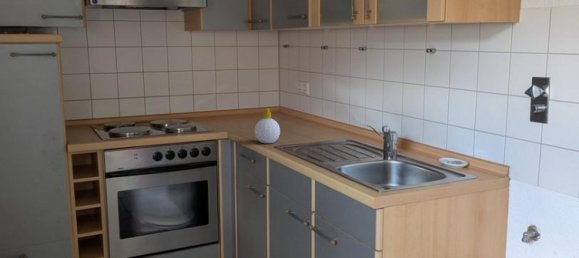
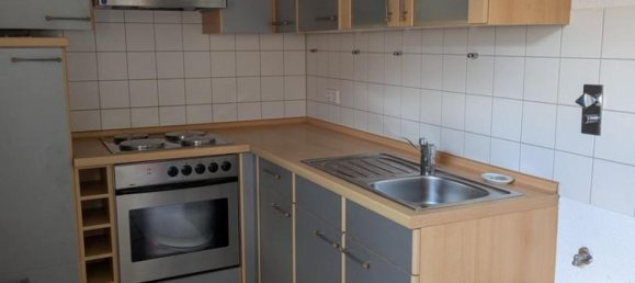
- soap bottle [254,107,281,144]
